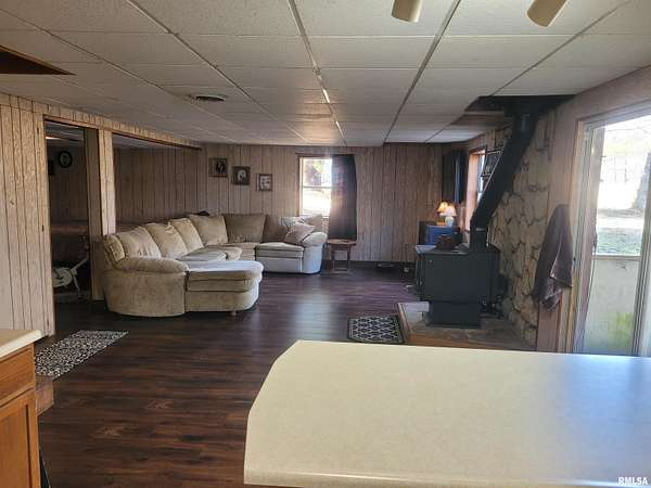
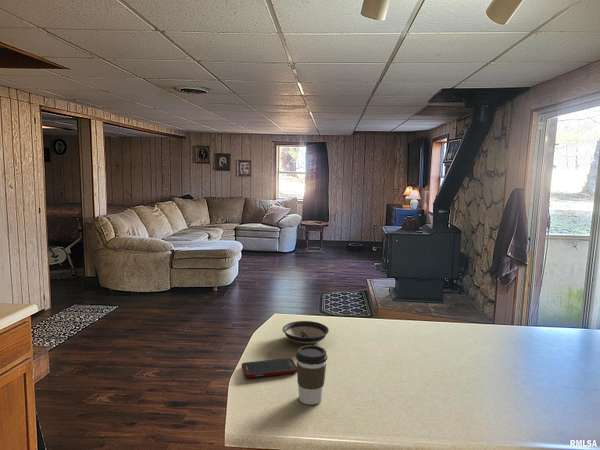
+ saucer [281,320,330,345]
+ cell phone [241,357,297,379]
+ coffee cup [295,344,328,406]
